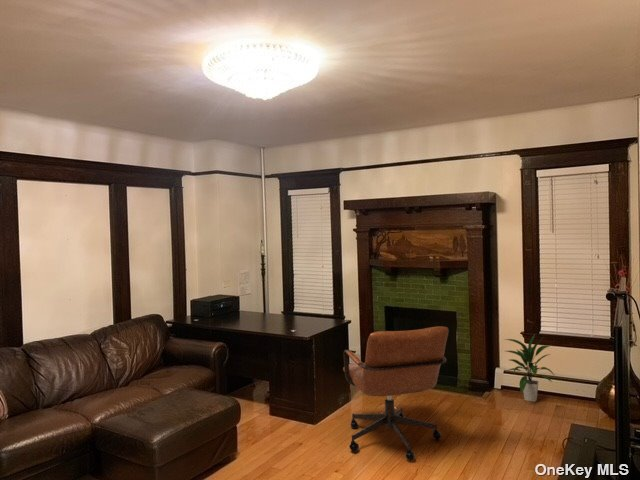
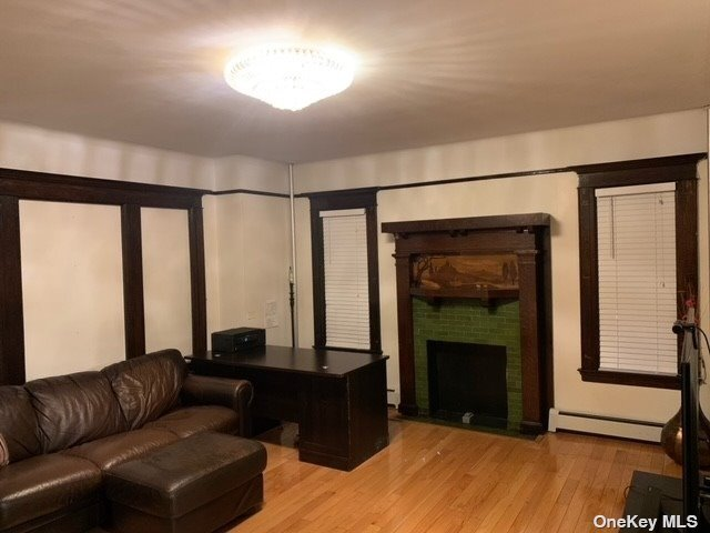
- indoor plant [503,333,556,403]
- chair [342,325,450,461]
